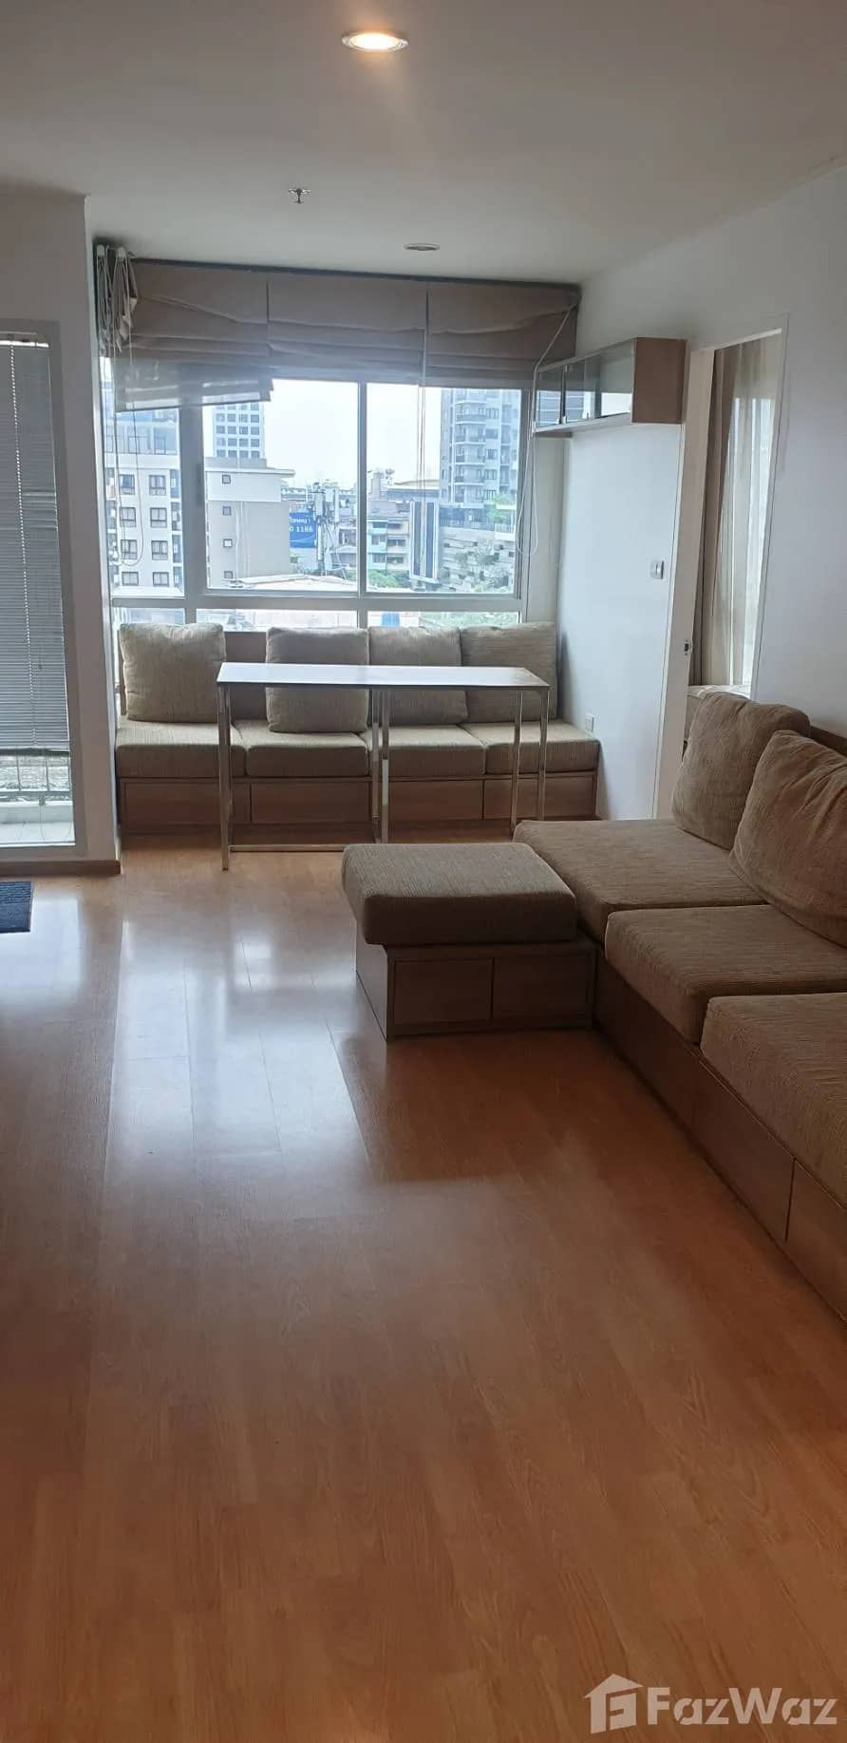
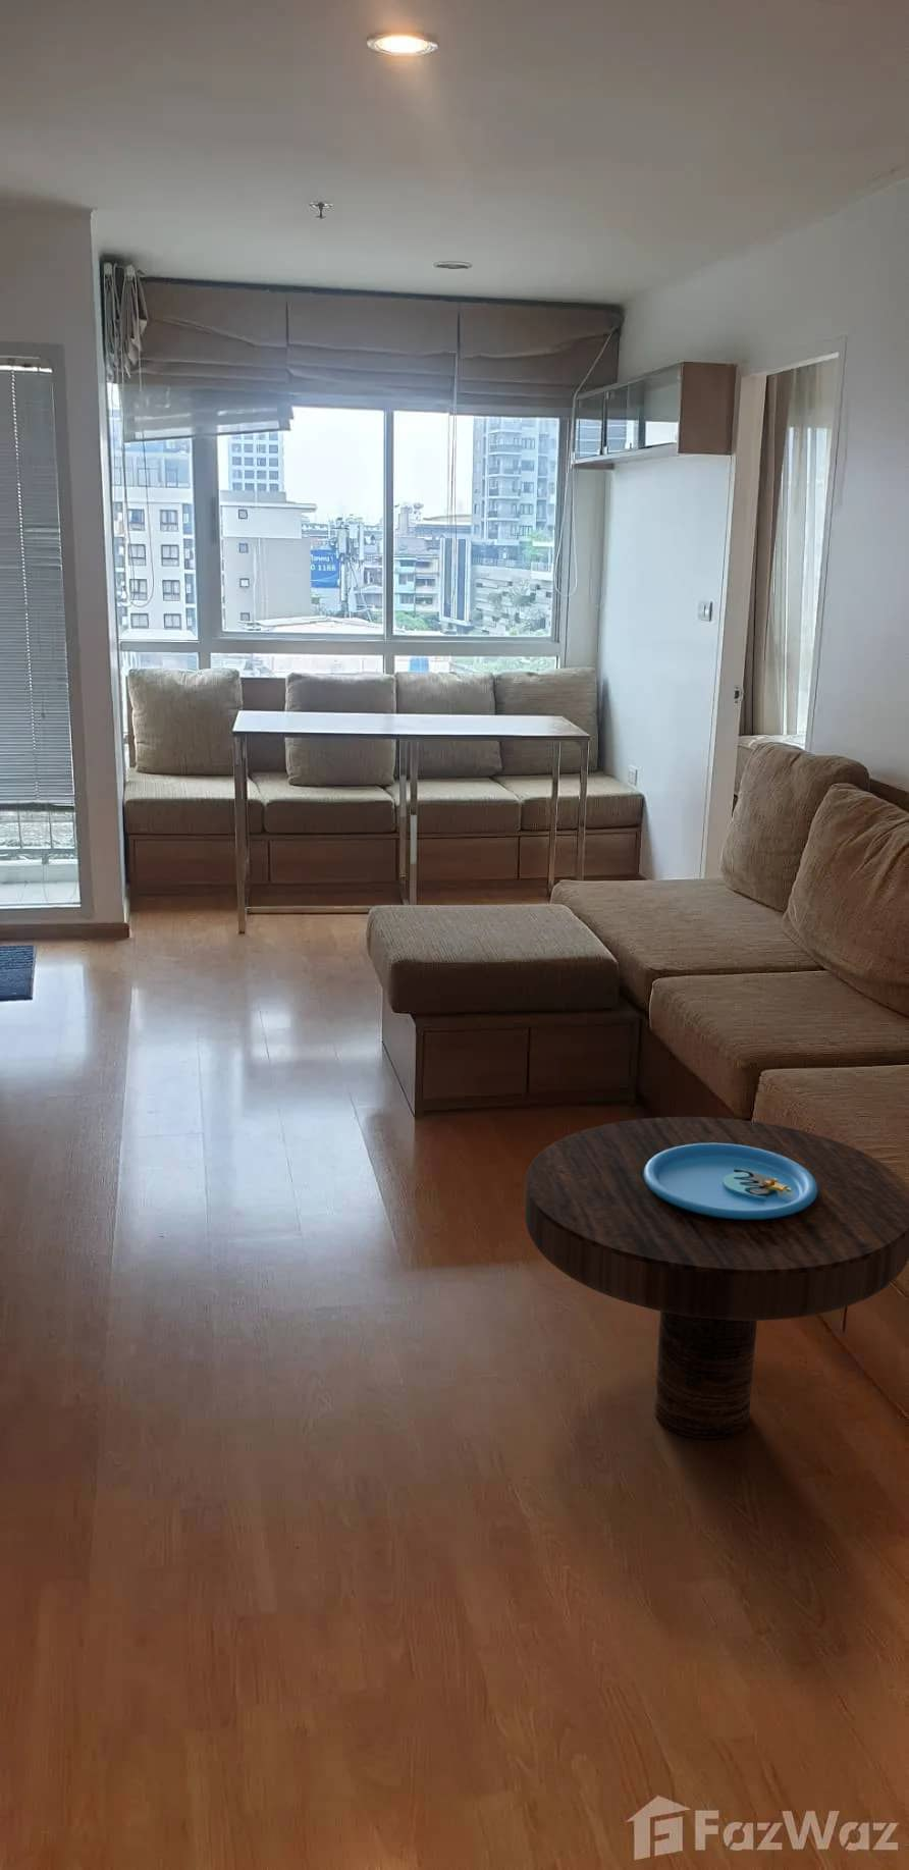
+ side table [524,1116,909,1439]
